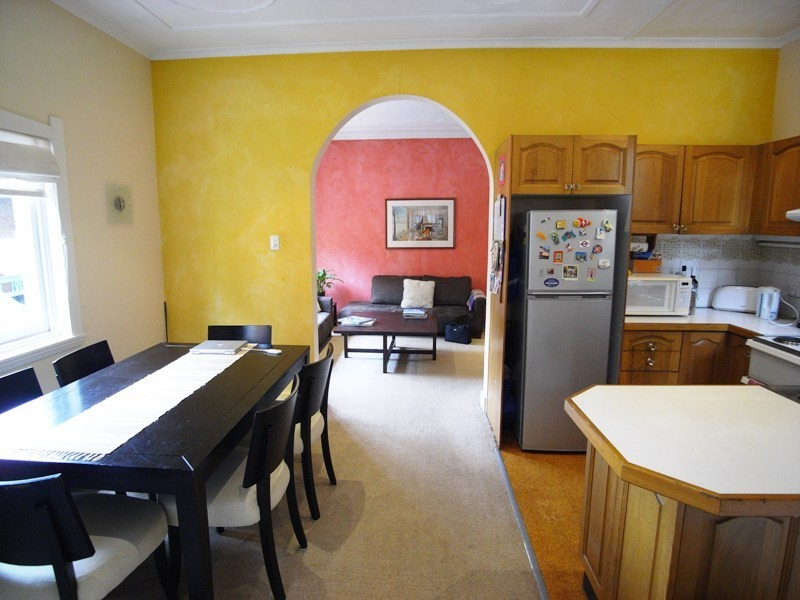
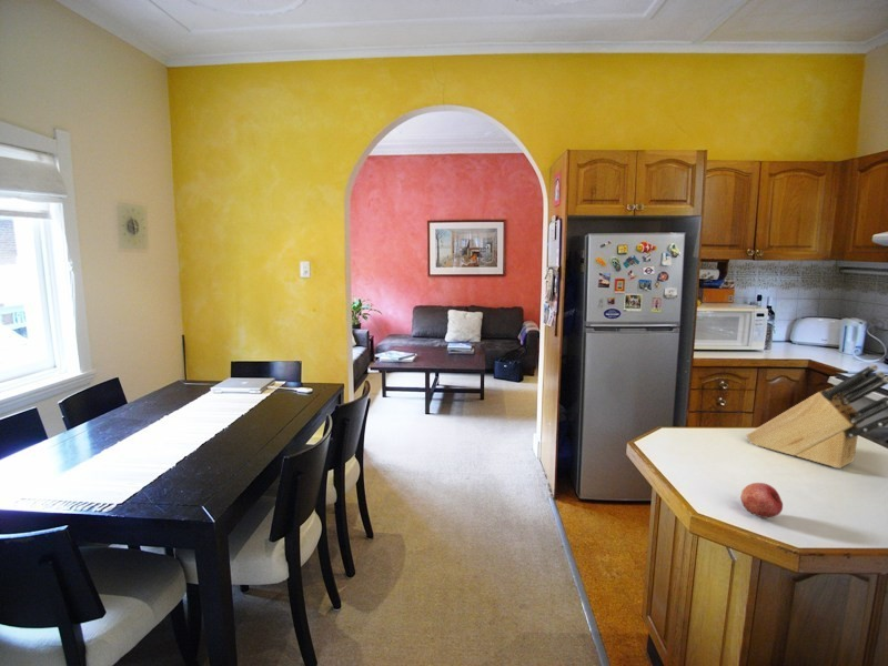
+ knife block [745,363,888,470]
+ fruit [739,482,784,518]
